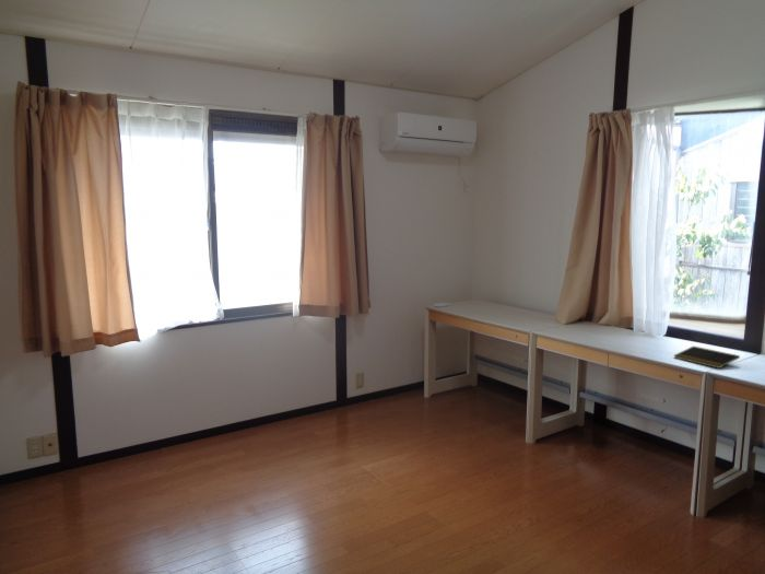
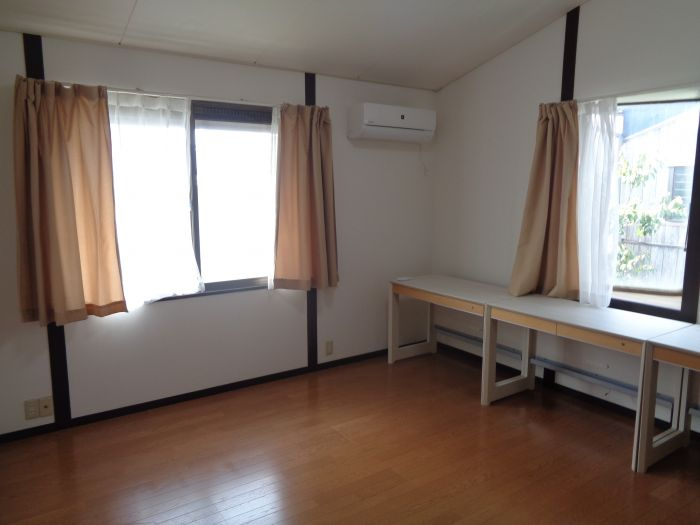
- notepad [673,345,741,370]
